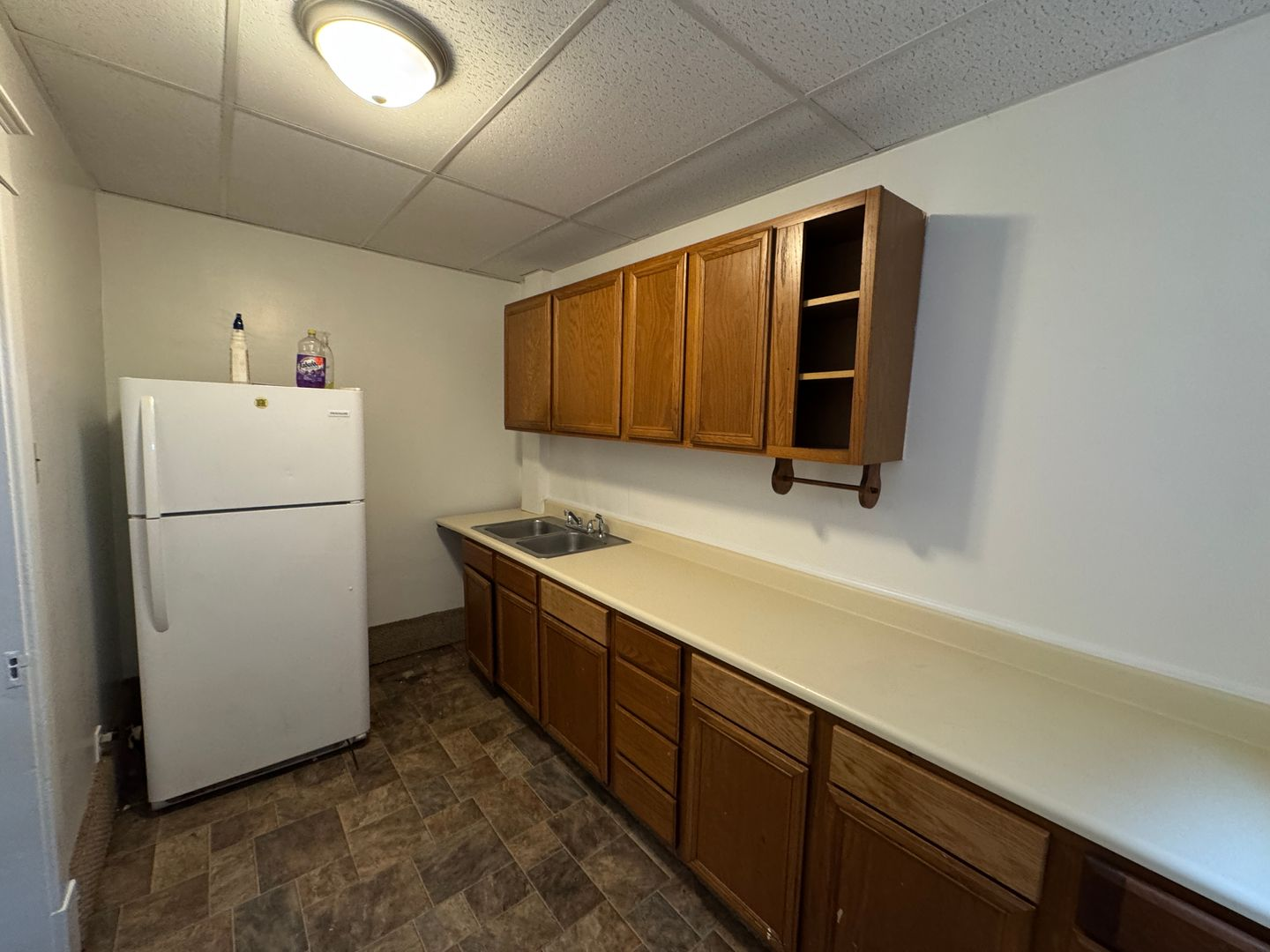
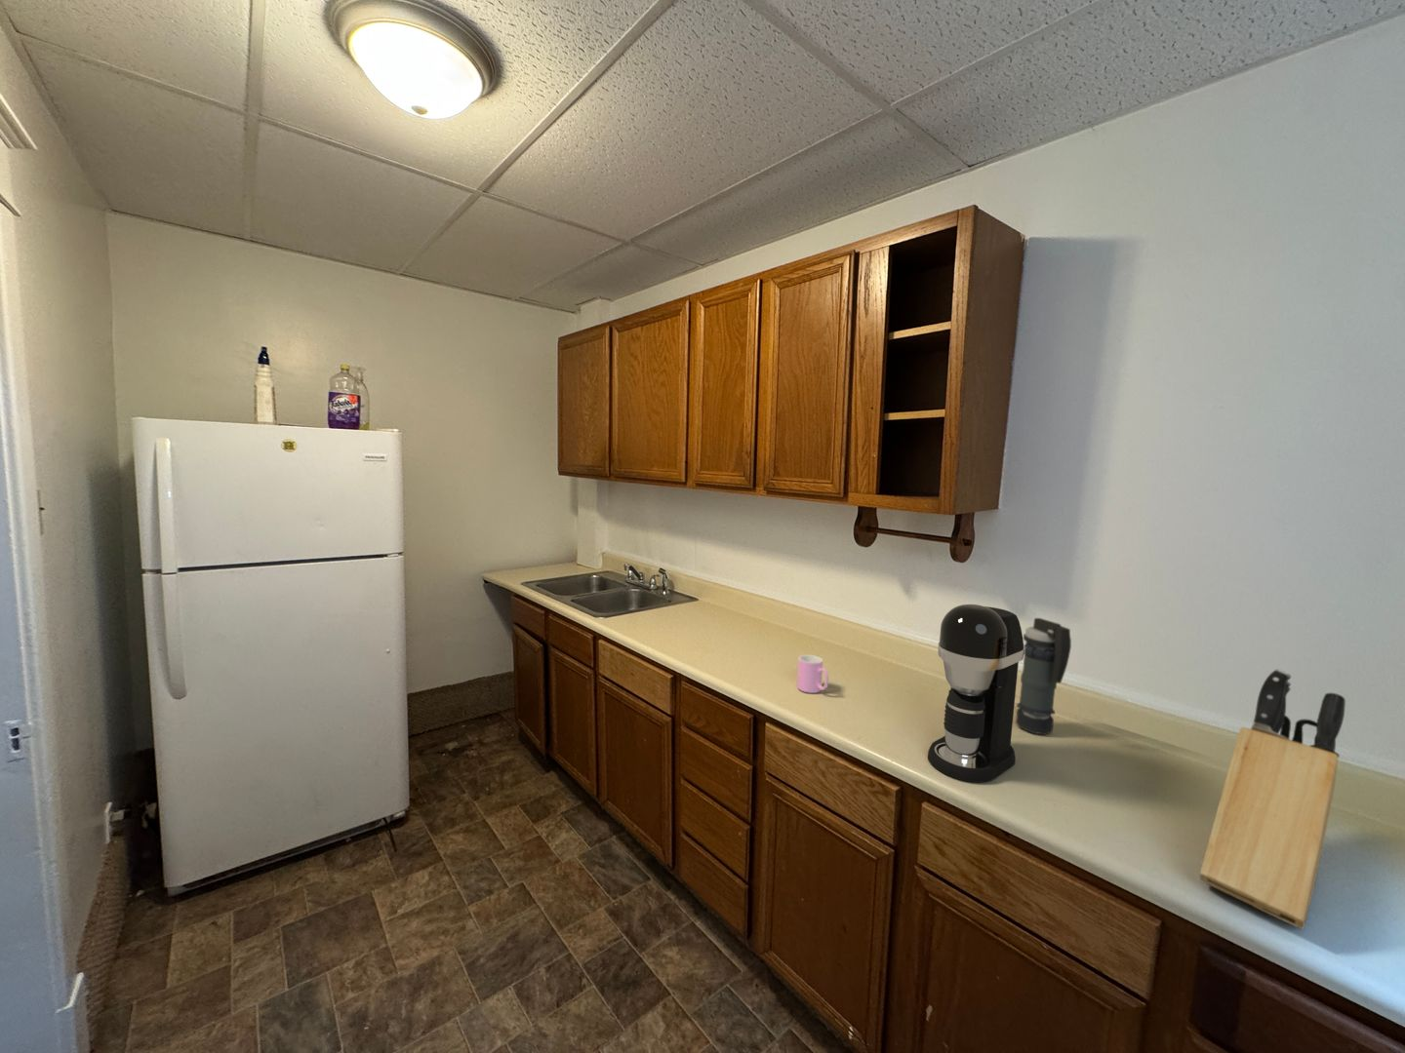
+ smoke grenade [1014,617,1072,737]
+ coffee maker [927,604,1026,783]
+ cup [797,654,830,695]
+ knife block [1199,668,1346,930]
